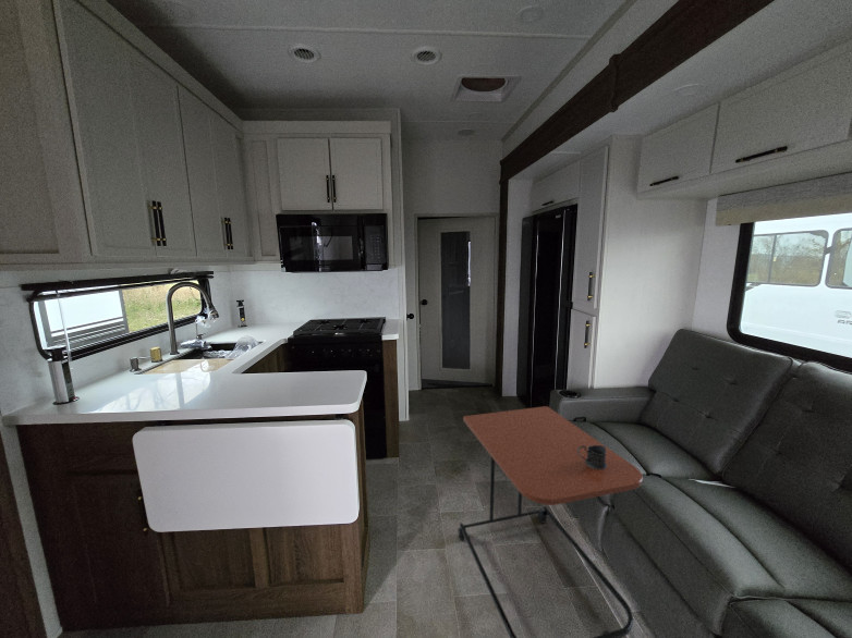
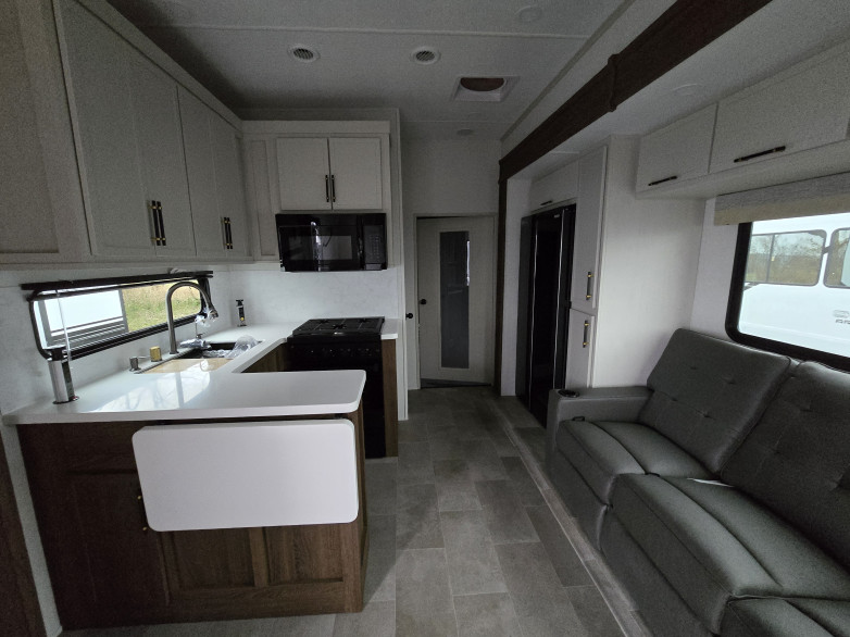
- side table [457,405,644,638]
- mug [577,445,607,469]
